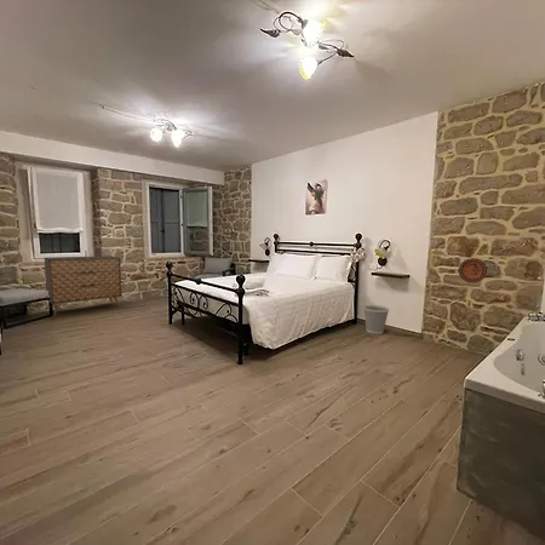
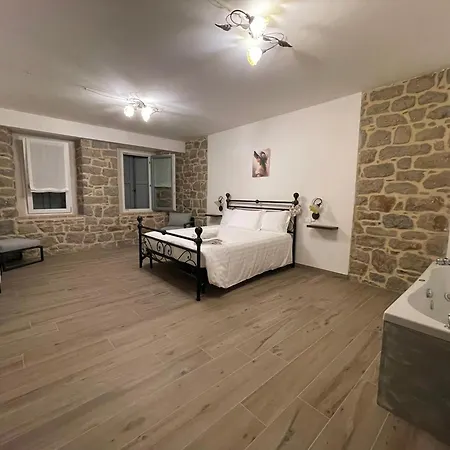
- wastebasket [362,304,390,335]
- dresser [44,254,122,317]
- decorative plate [458,257,488,285]
